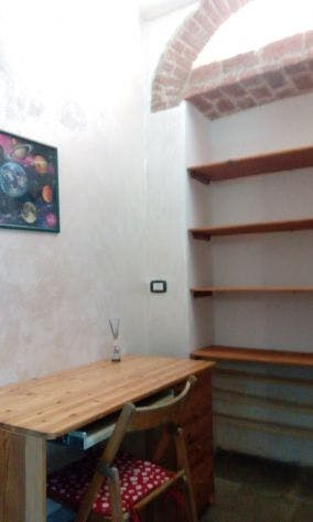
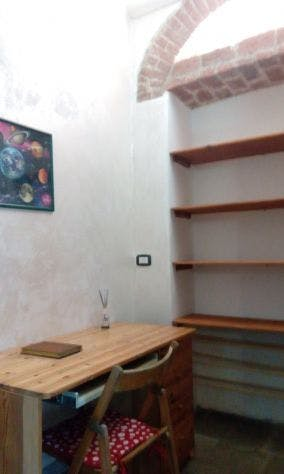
+ notebook [20,340,83,359]
